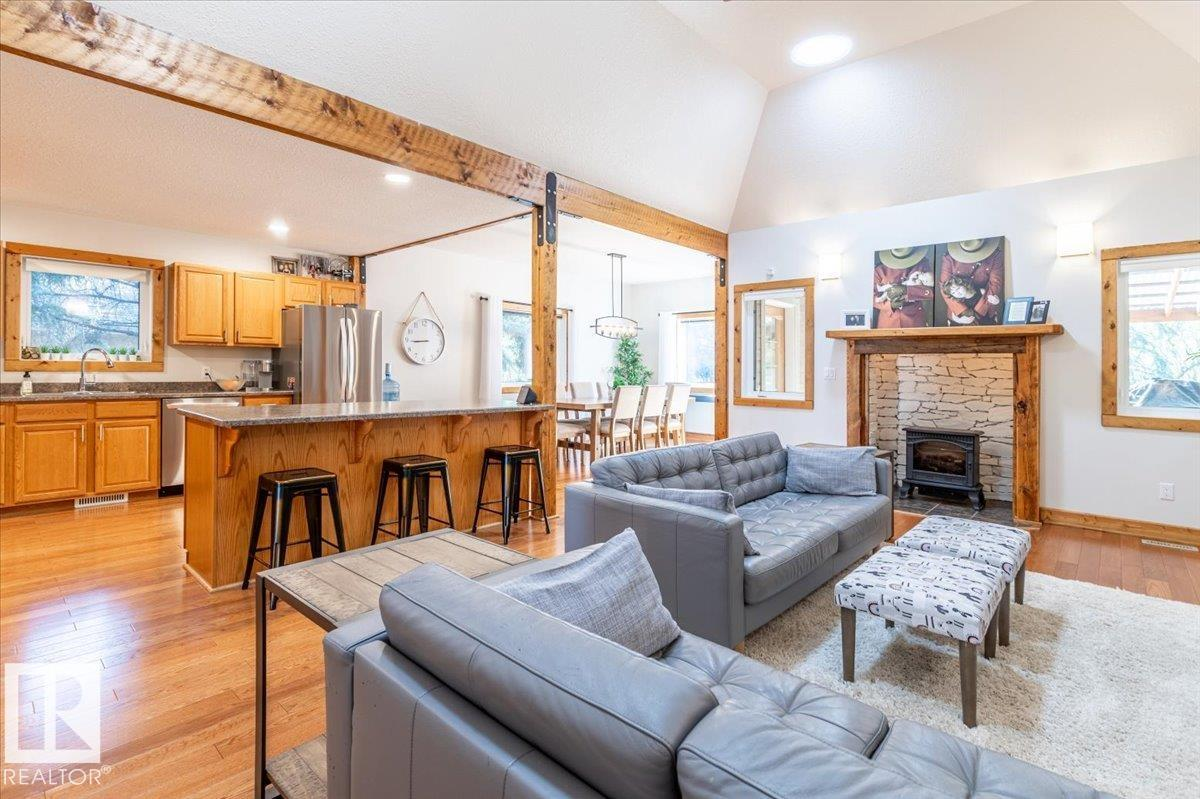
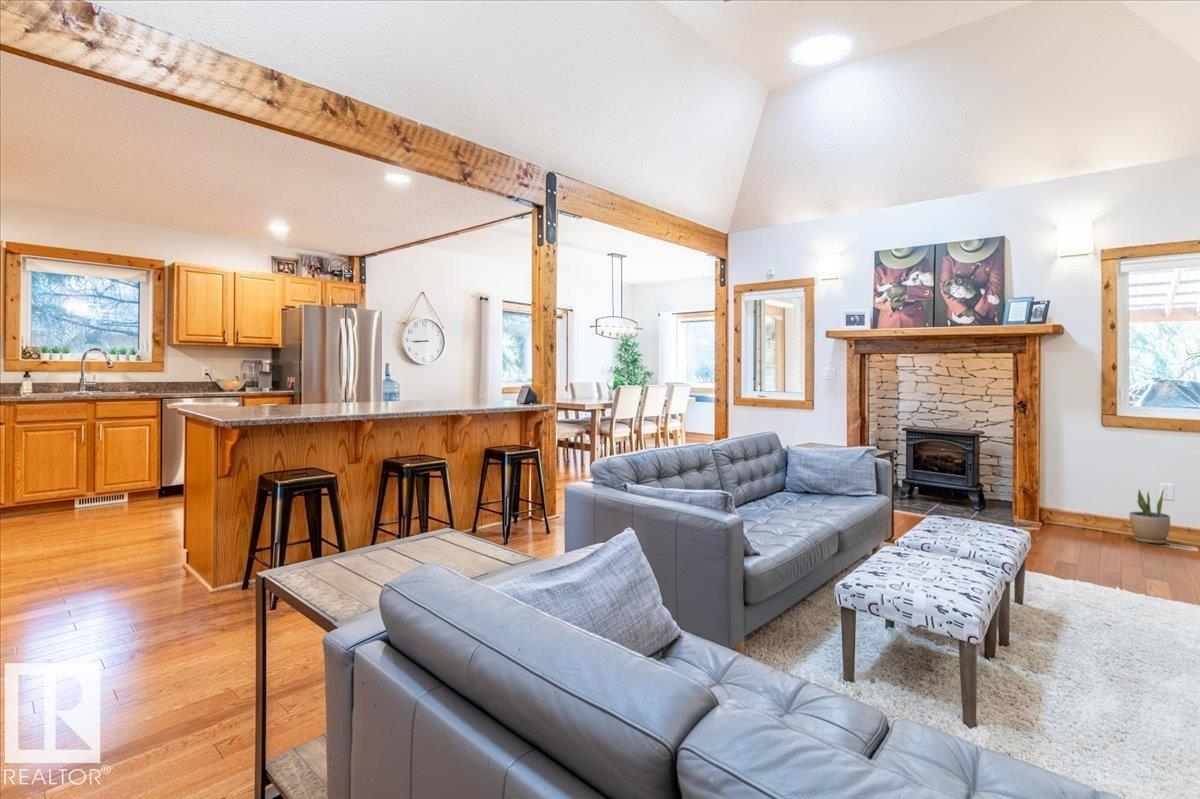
+ potted plant [1128,486,1171,545]
